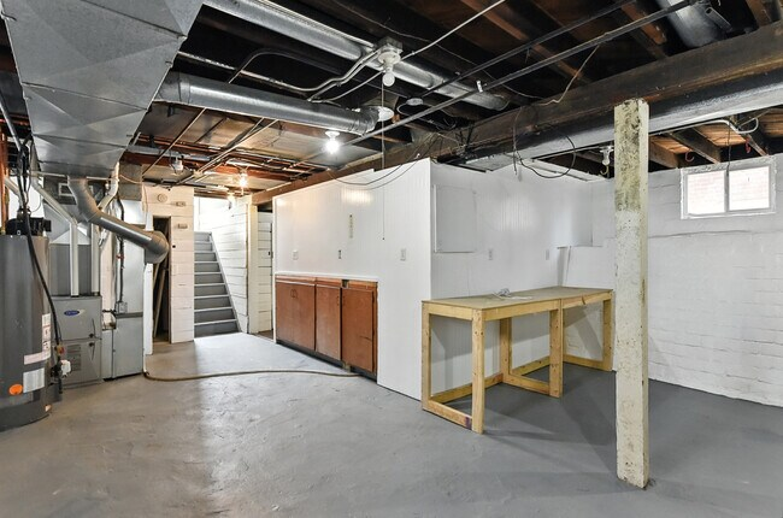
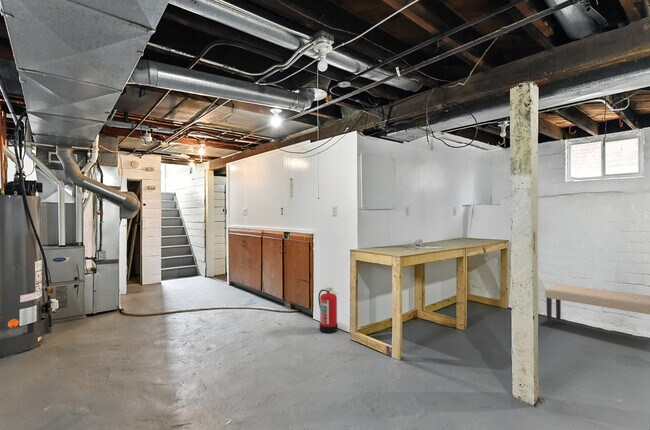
+ fire extinguisher [317,286,341,334]
+ bench [544,284,650,326]
